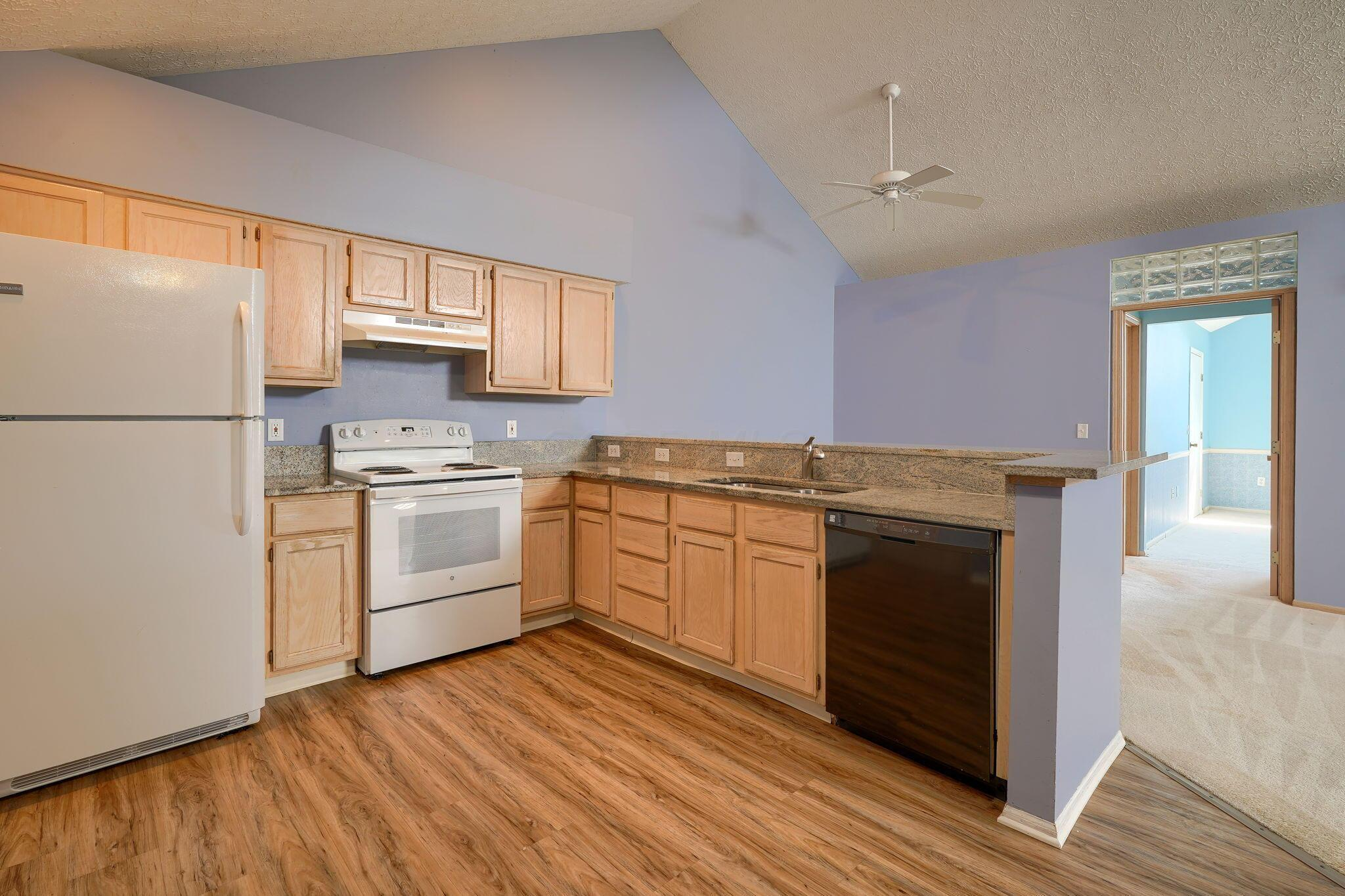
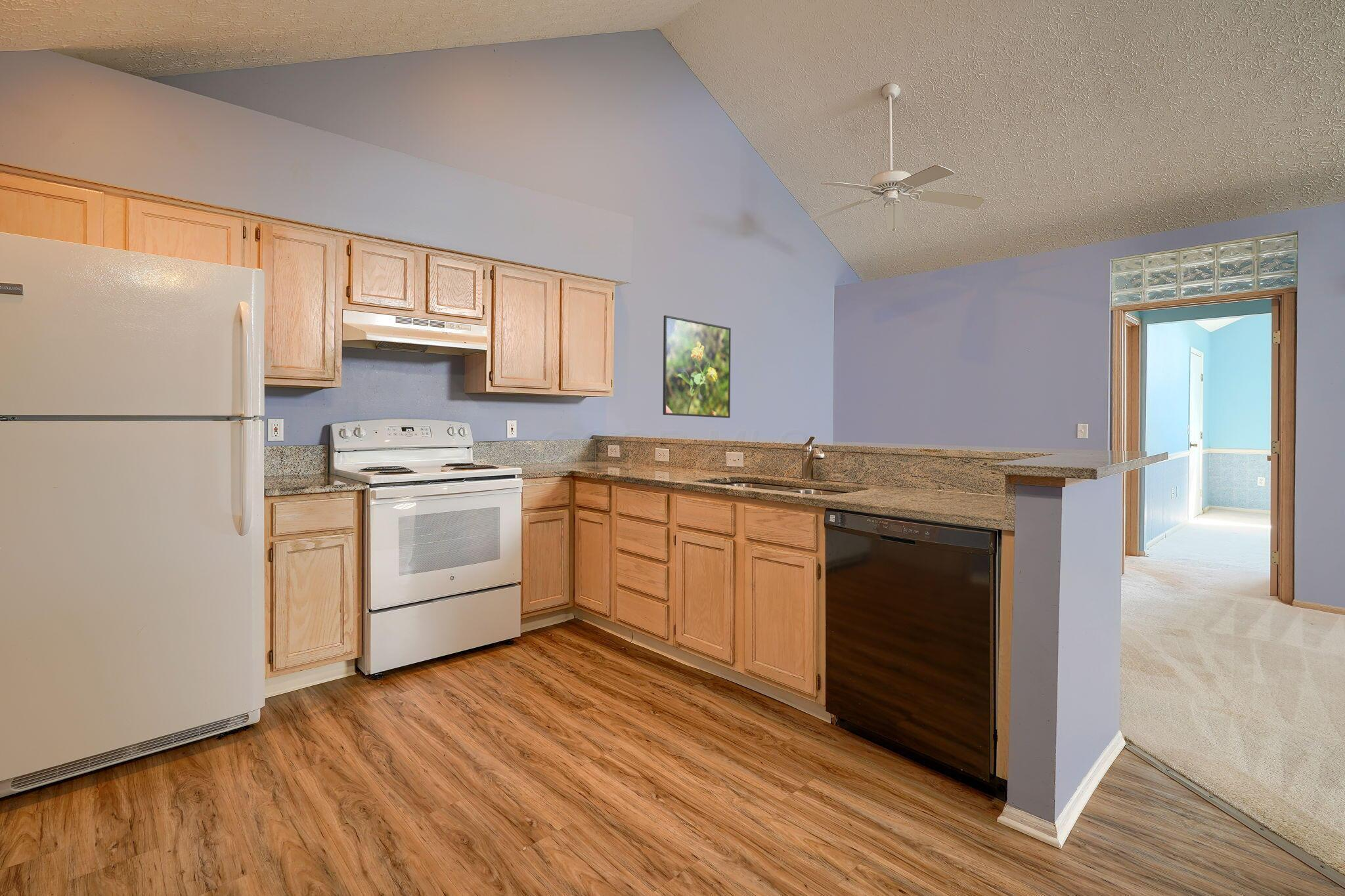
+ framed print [662,314,732,419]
